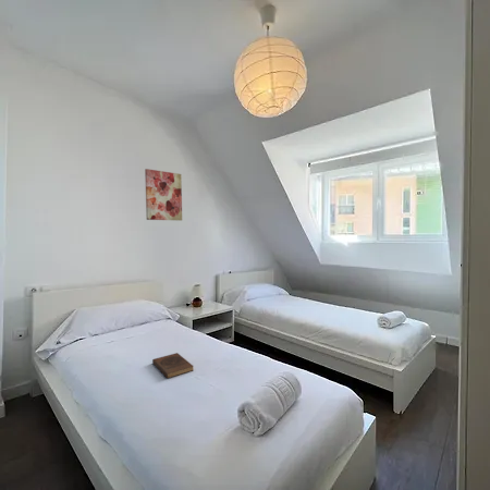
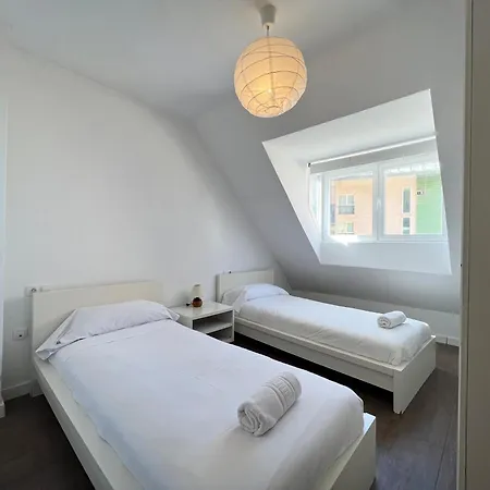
- book [151,352,194,379]
- wall art [144,168,183,221]
